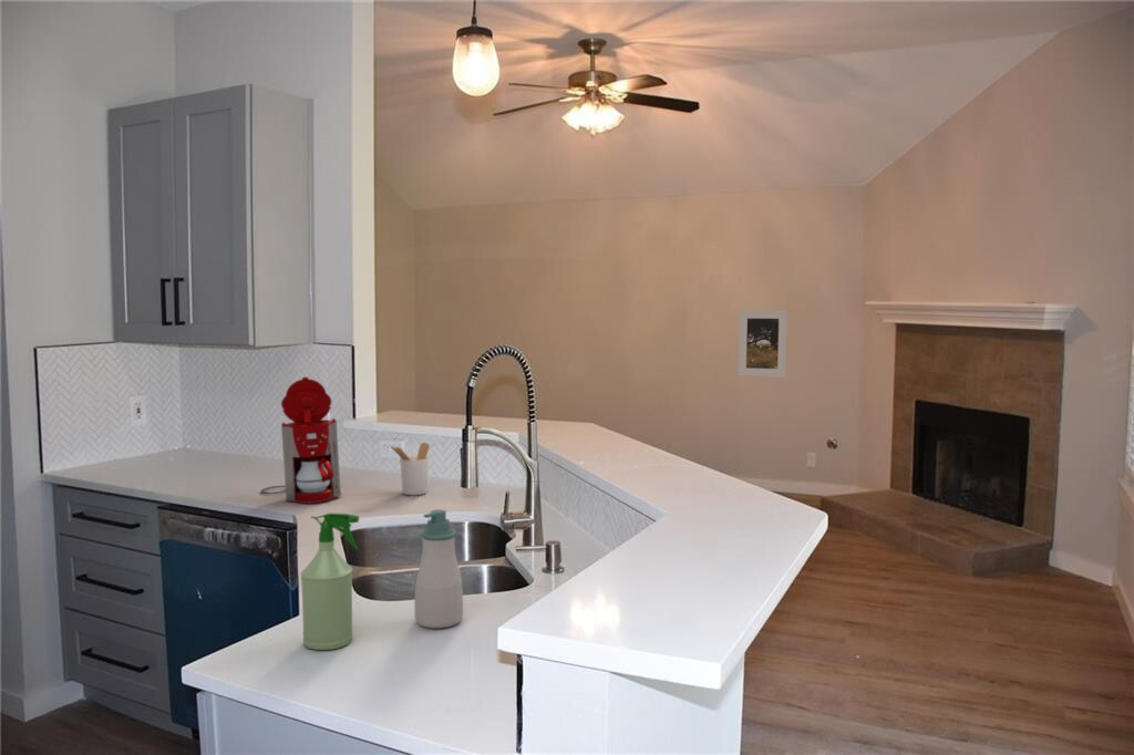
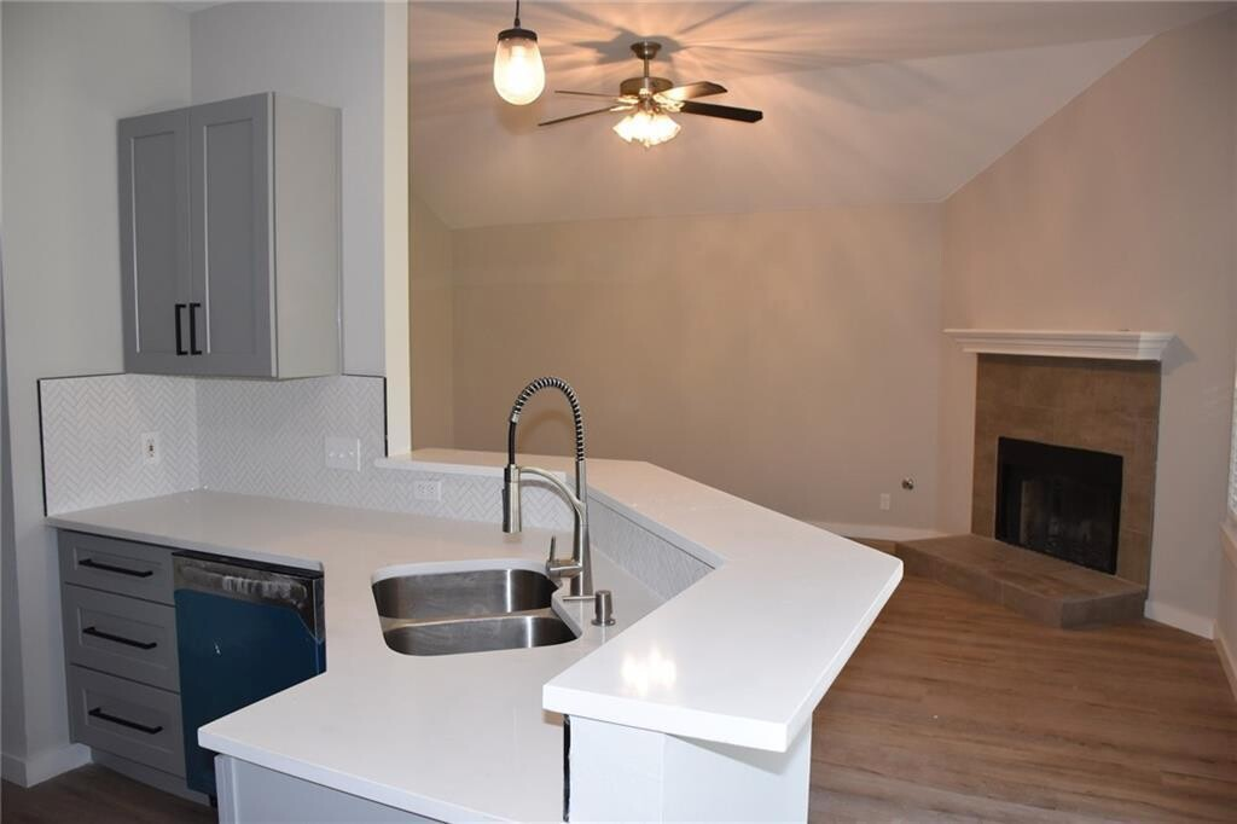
- soap bottle [413,508,464,629]
- utensil holder [391,442,431,496]
- coffee maker [260,376,342,505]
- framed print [736,309,788,379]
- spray bottle [300,511,360,651]
